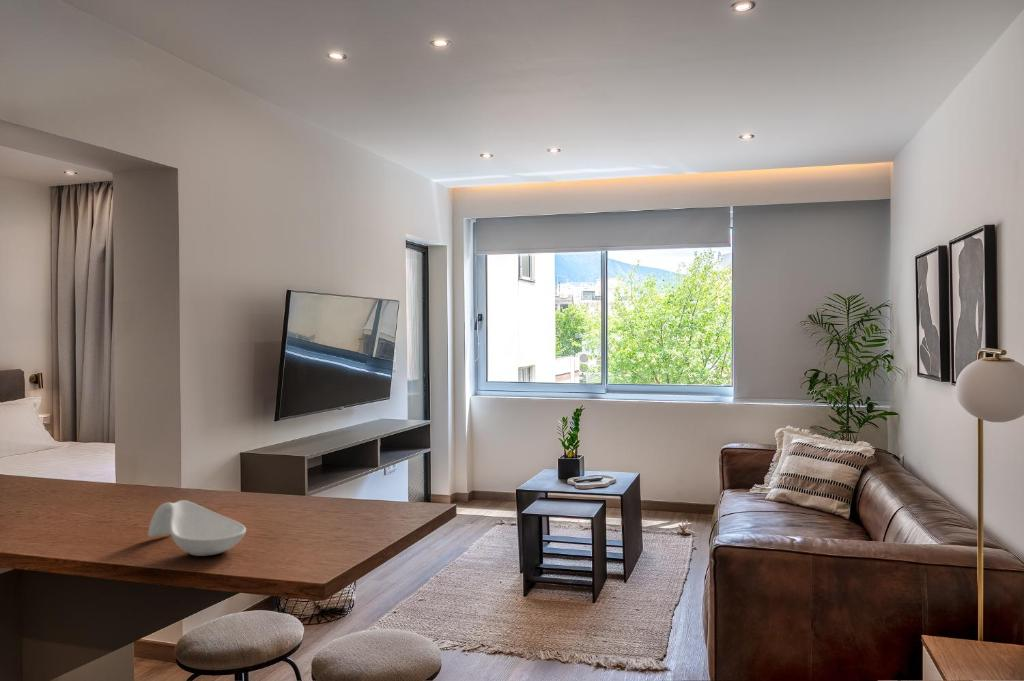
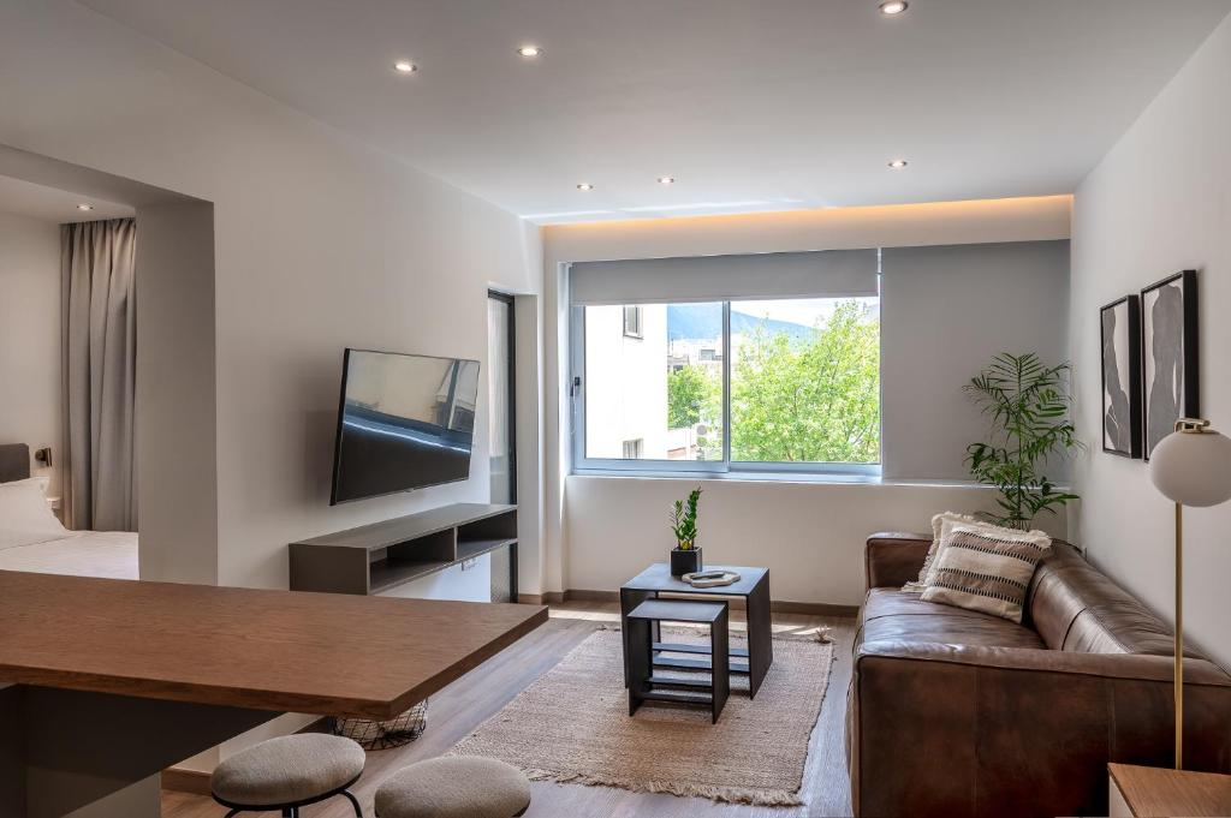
- spoon rest [147,499,247,557]
